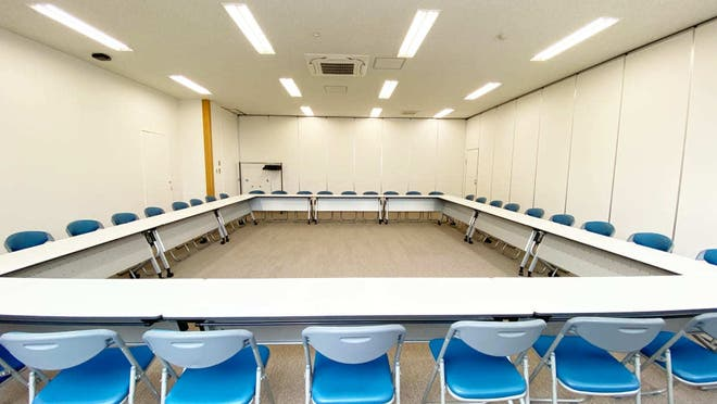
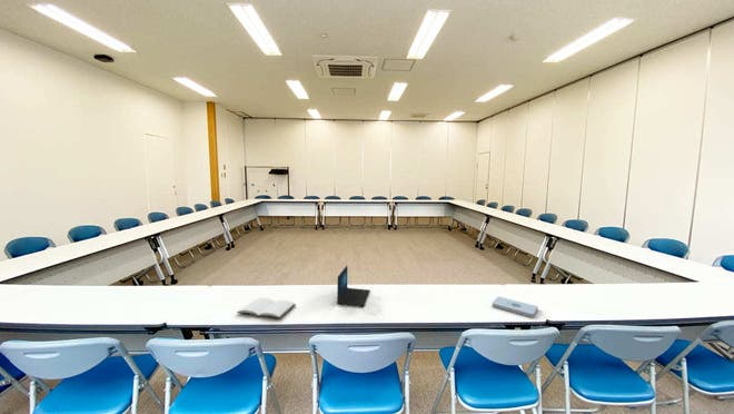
+ book [236,297,297,319]
+ laptop [336,265,371,307]
+ notepad [492,295,539,318]
